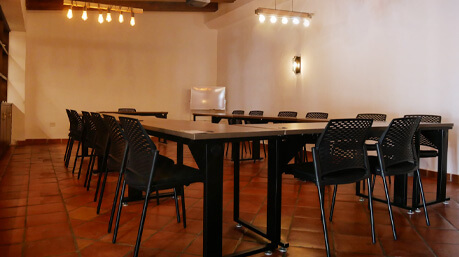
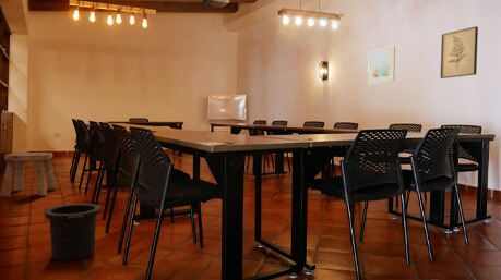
+ trash can [44,203,102,261]
+ stool [0,151,57,198]
+ wall art [439,25,479,80]
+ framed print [367,45,396,85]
